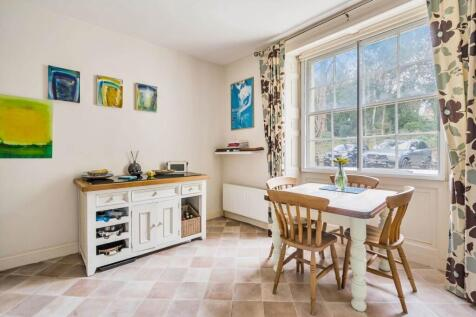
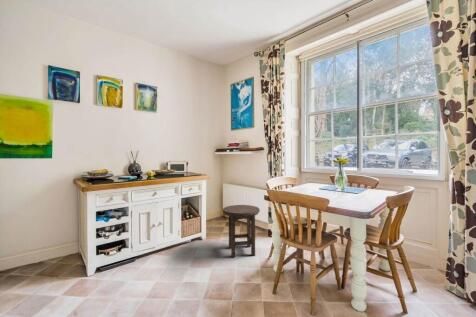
+ stool [222,204,261,258]
